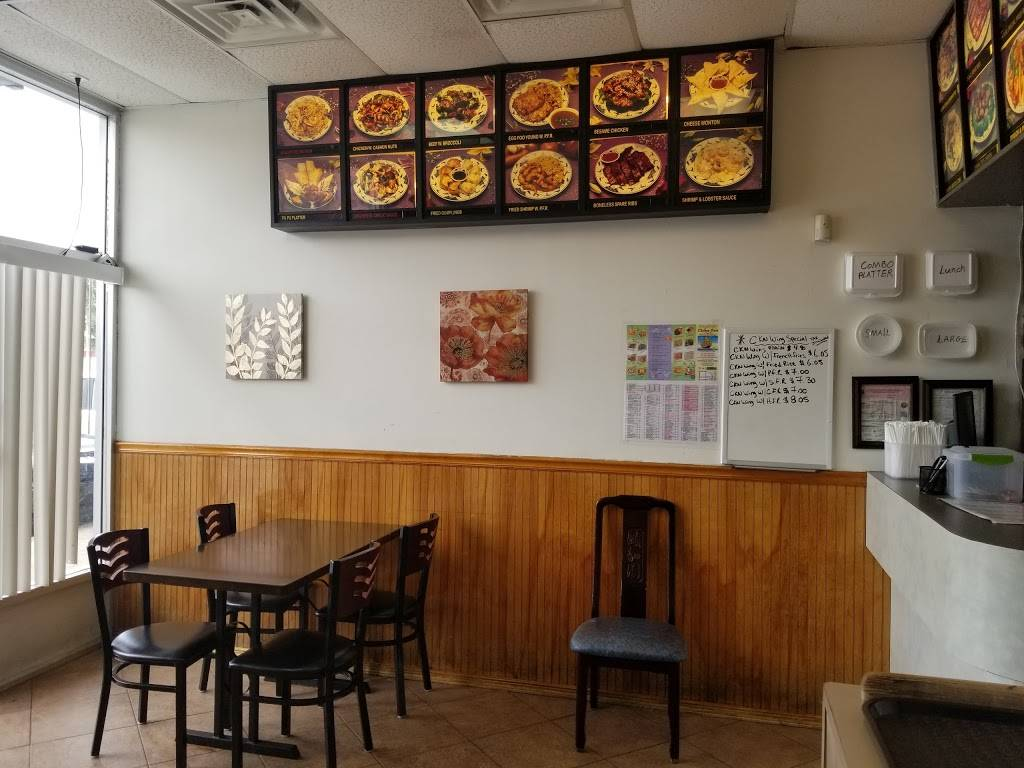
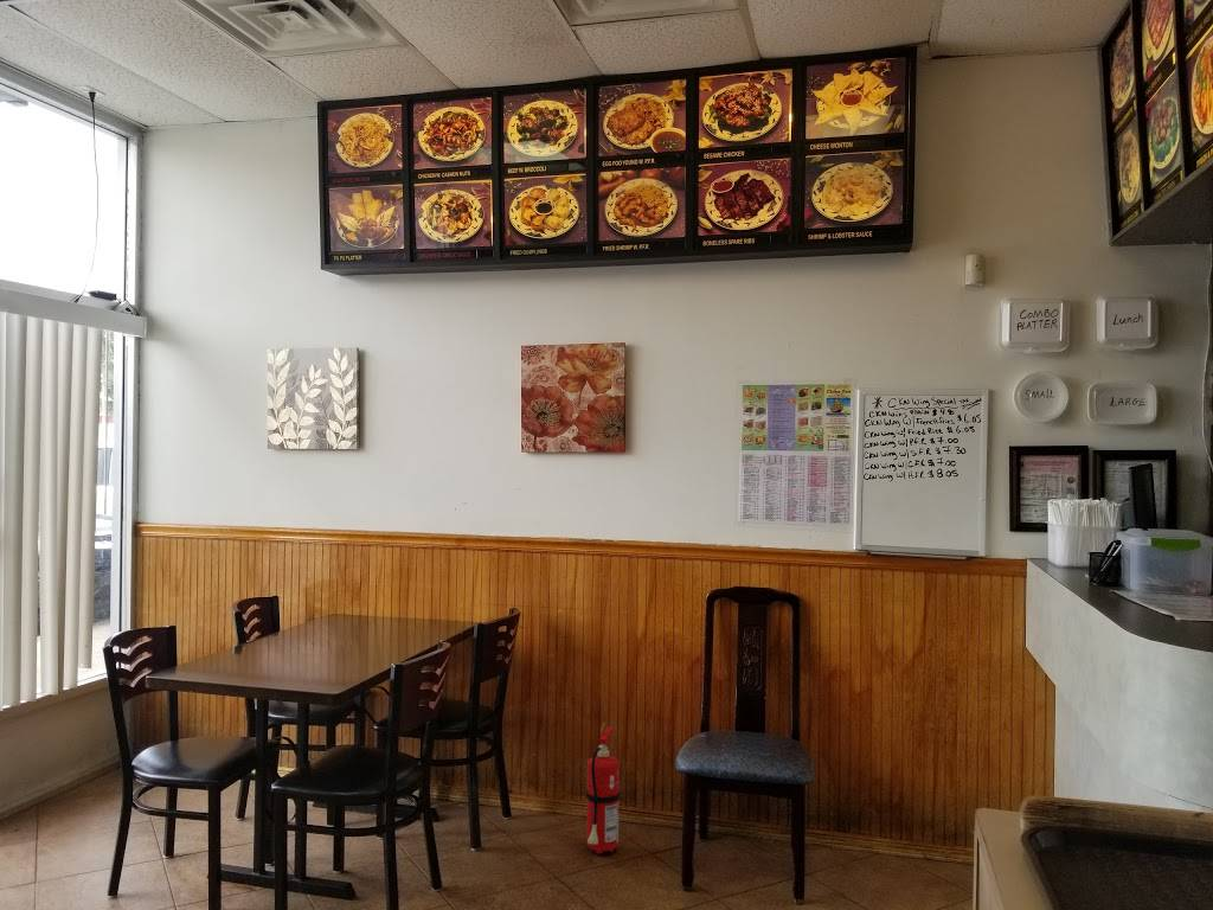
+ fire extinguisher [585,720,622,855]
